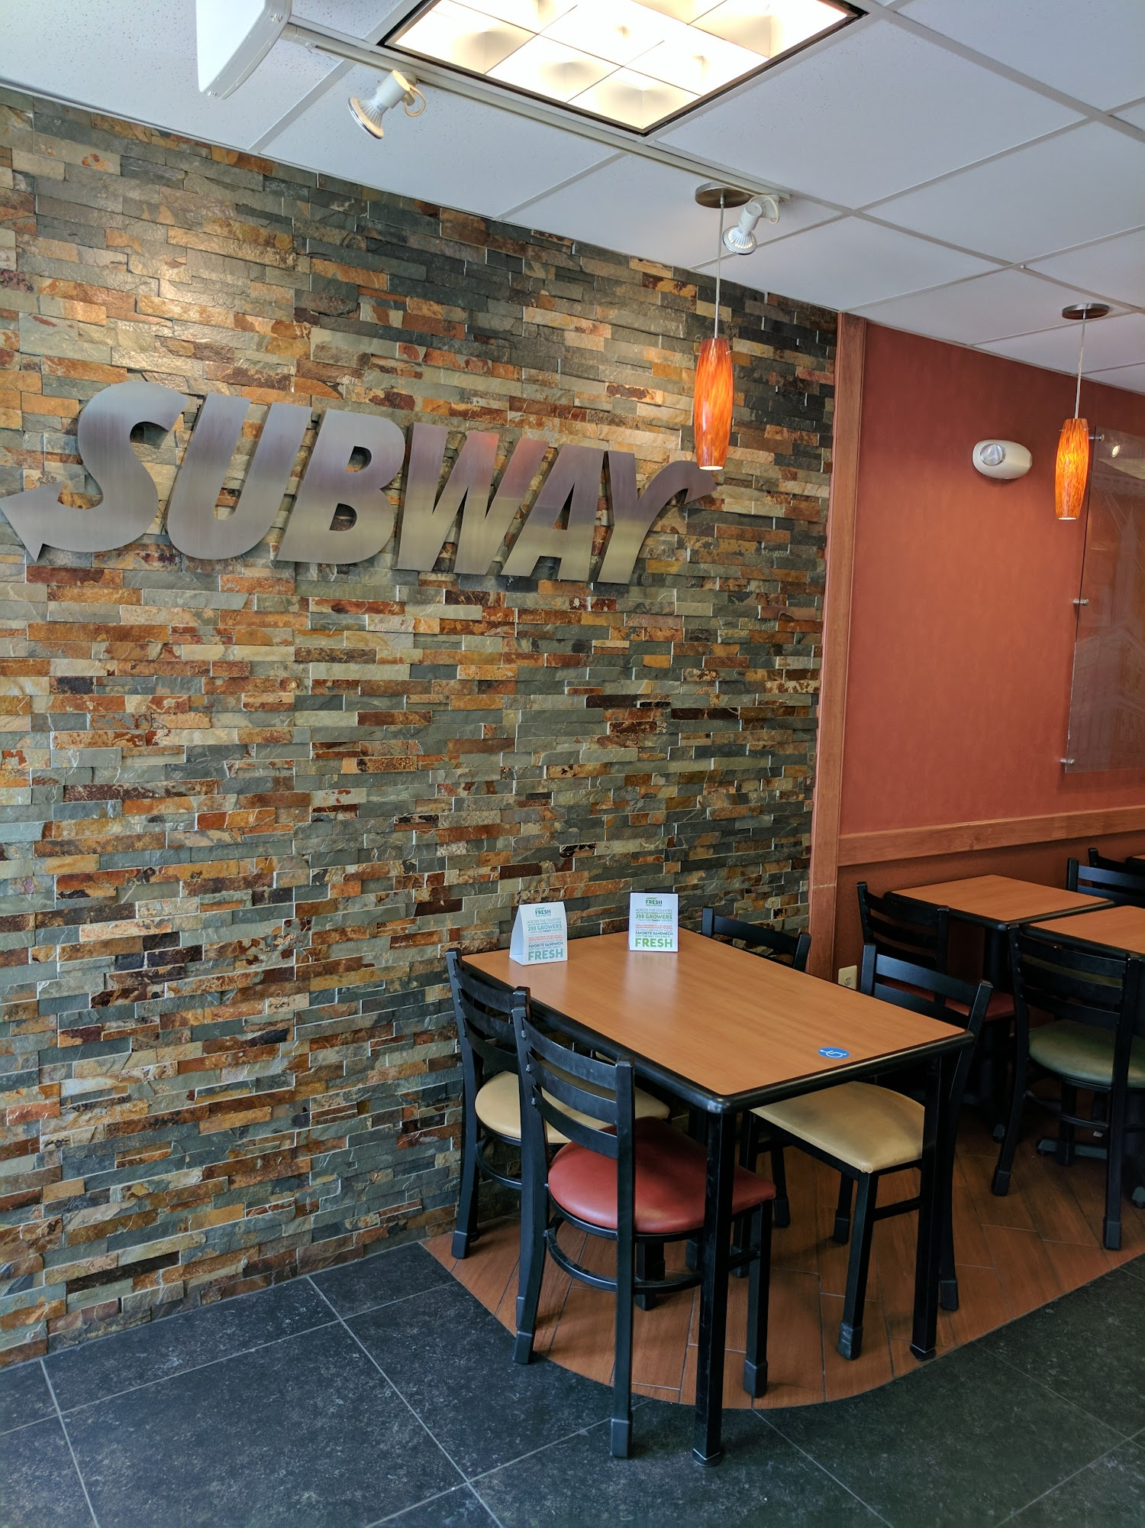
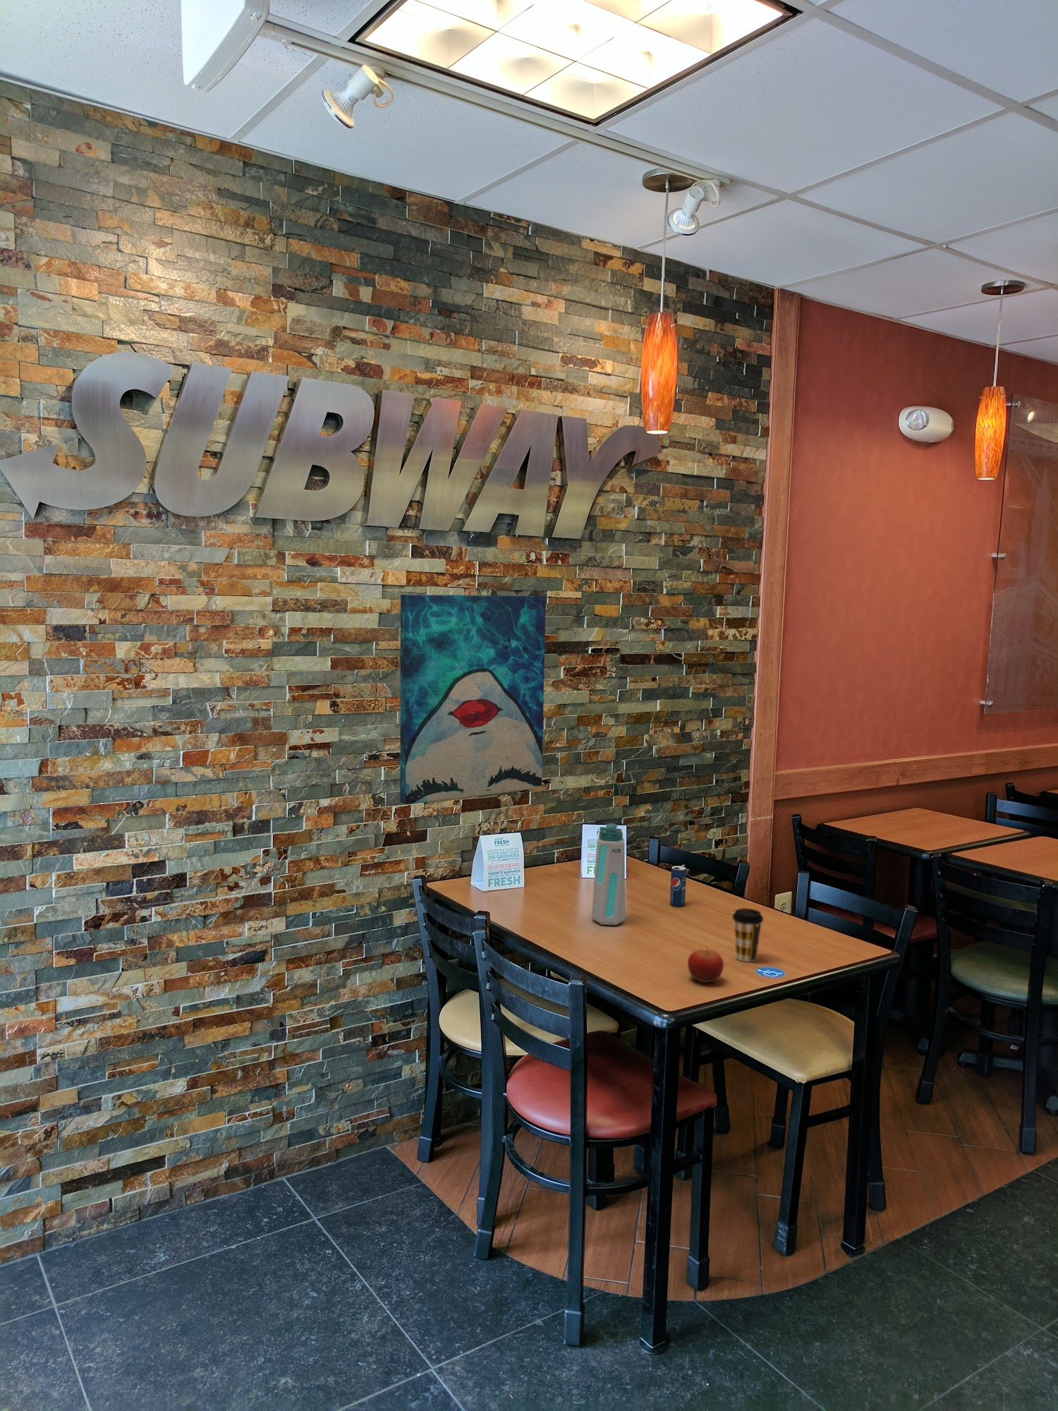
+ fruit [687,945,725,983]
+ water bottle [591,822,627,925]
+ soda can [669,864,687,908]
+ wall art [399,594,547,805]
+ coffee cup [731,908,763,962]
